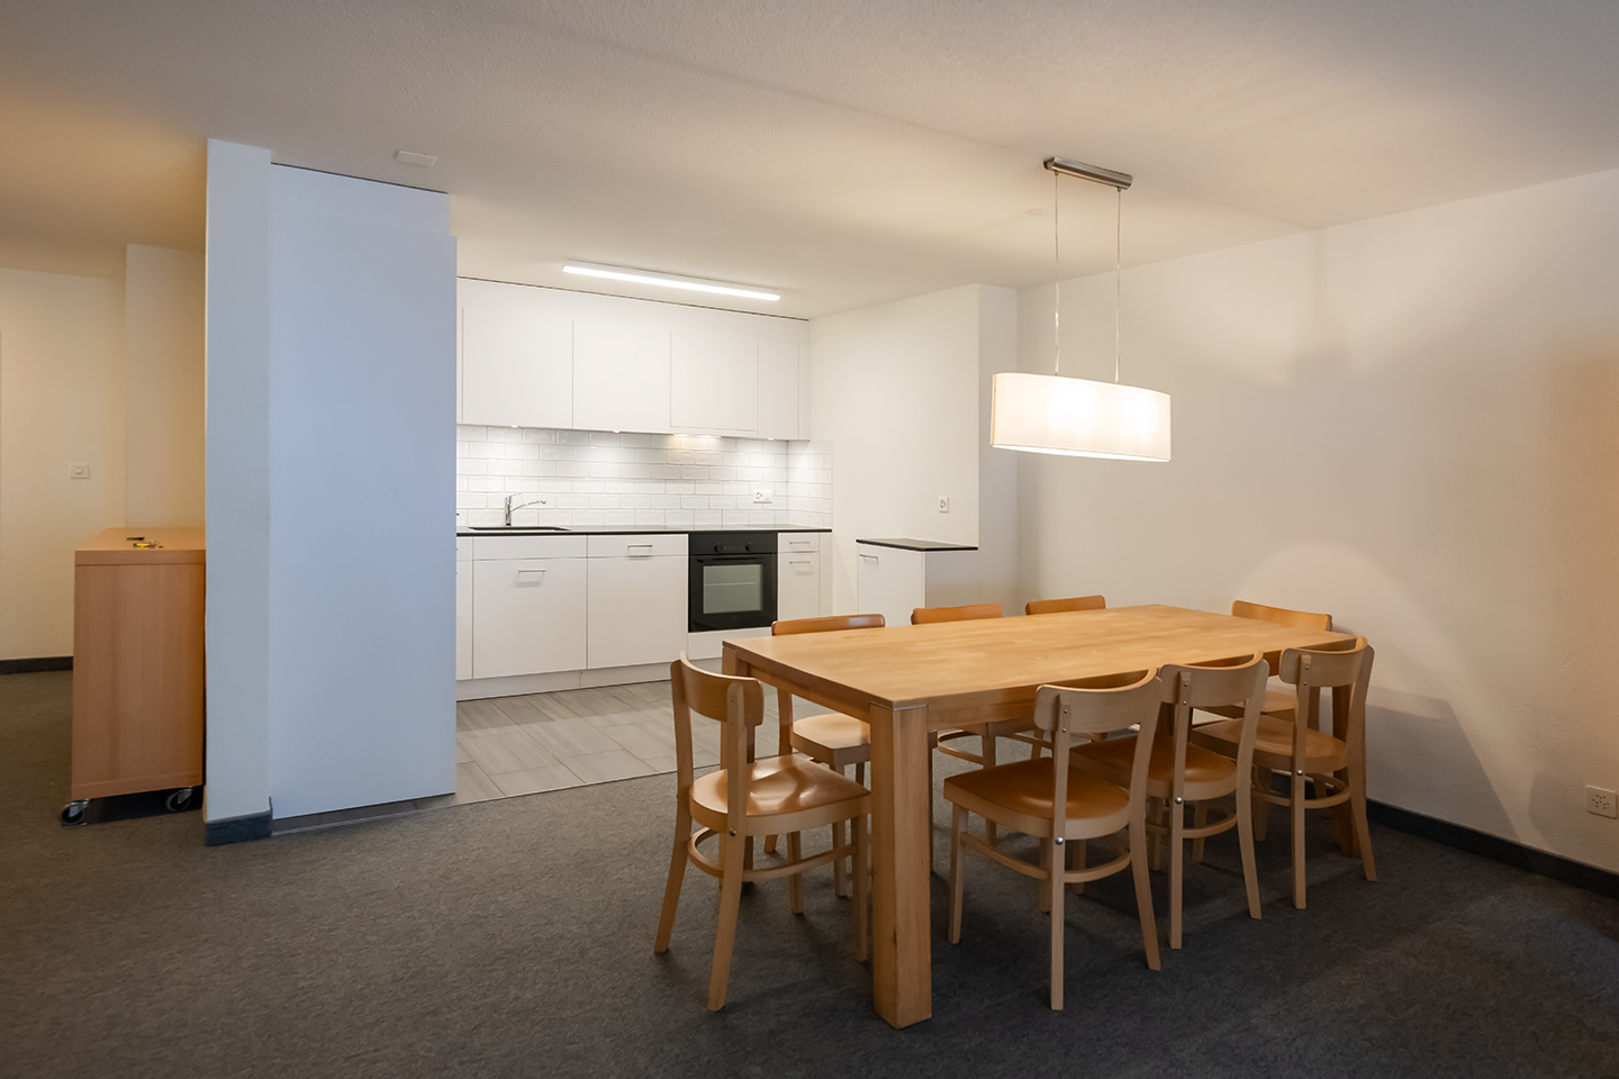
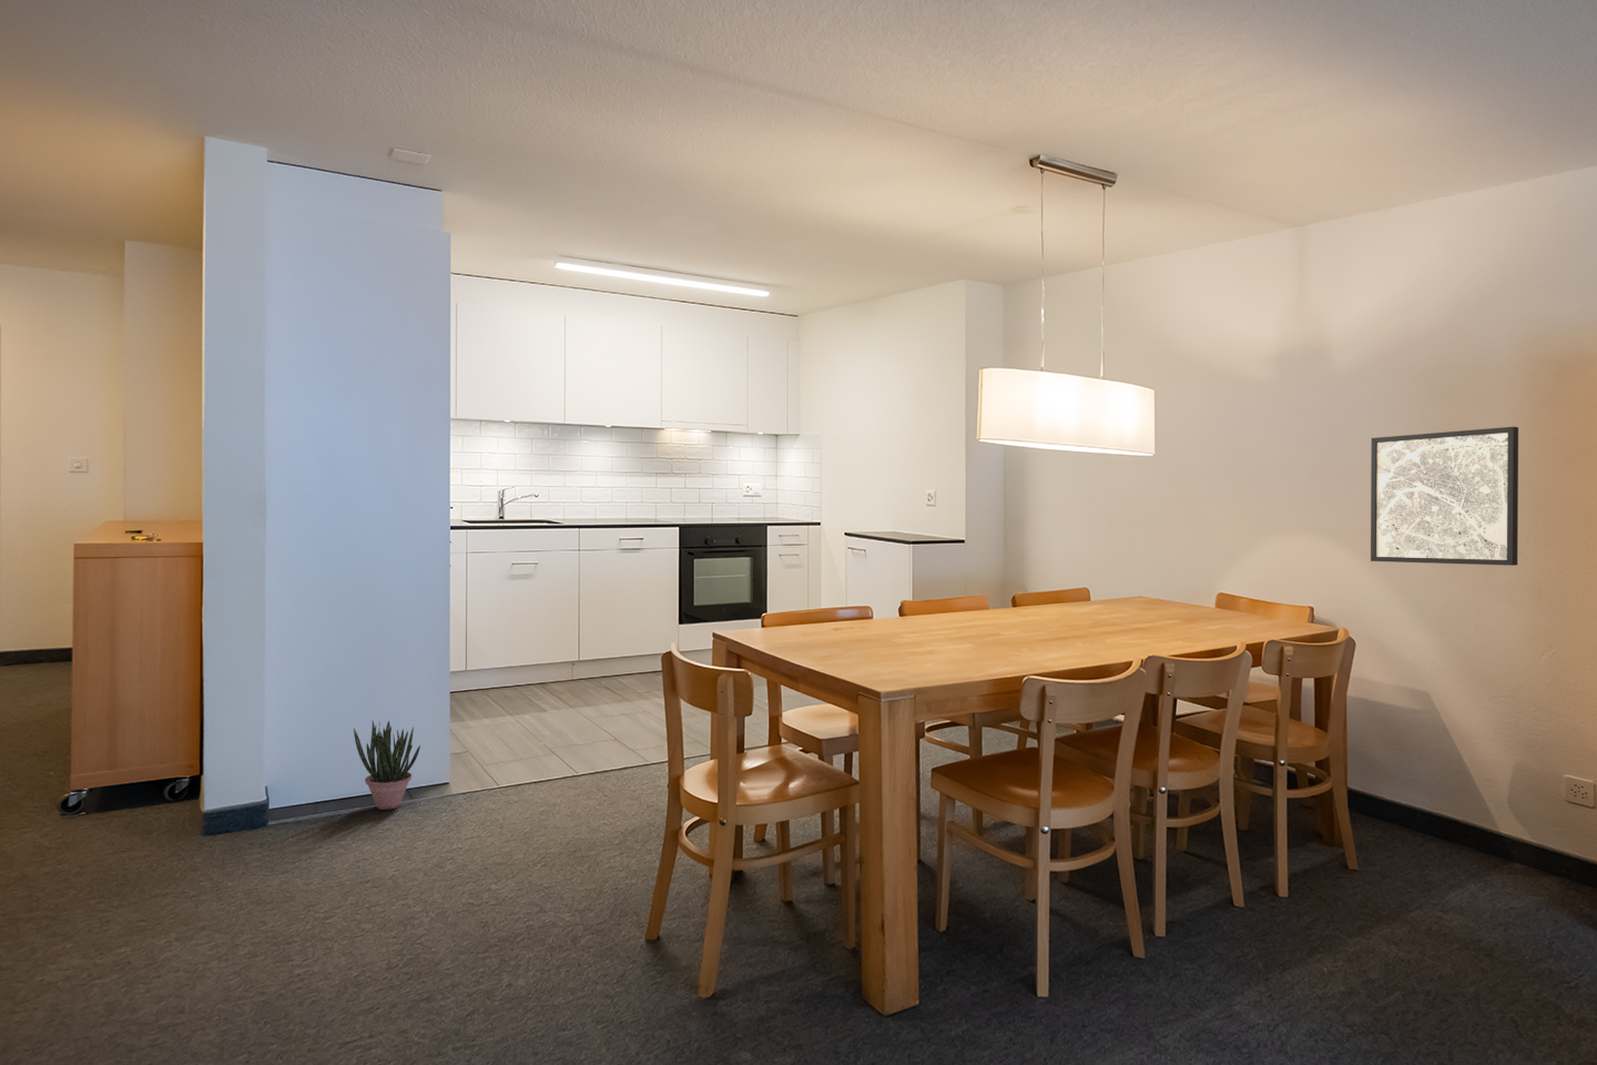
+ potted plant [353,720,422,811]
+ wall art [1370,426,1520,567]
